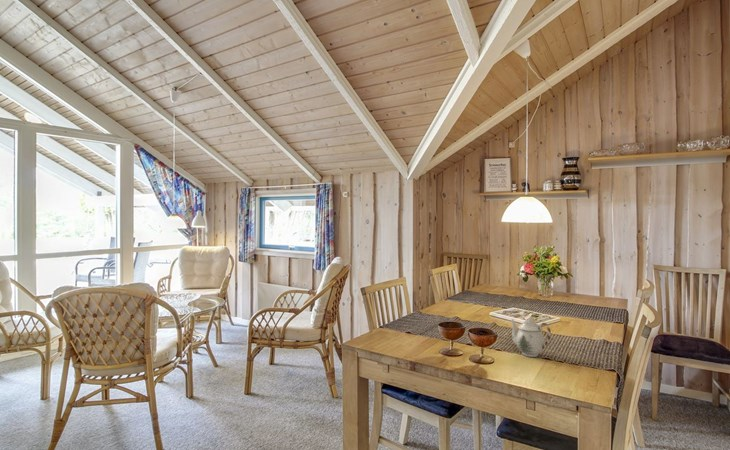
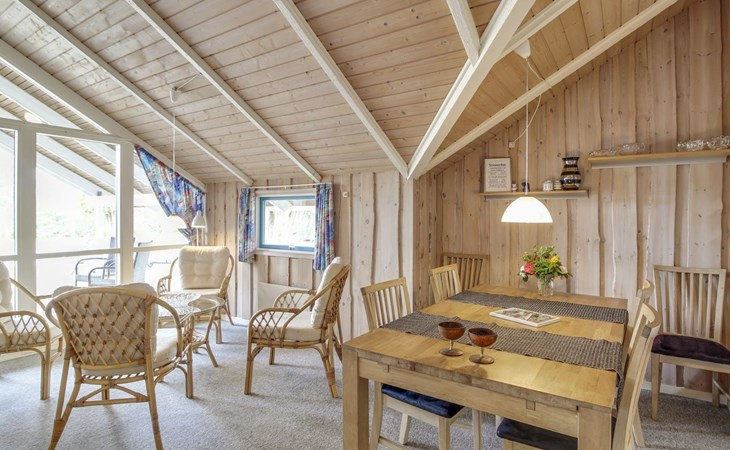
- teapot [509,315,552,358]
